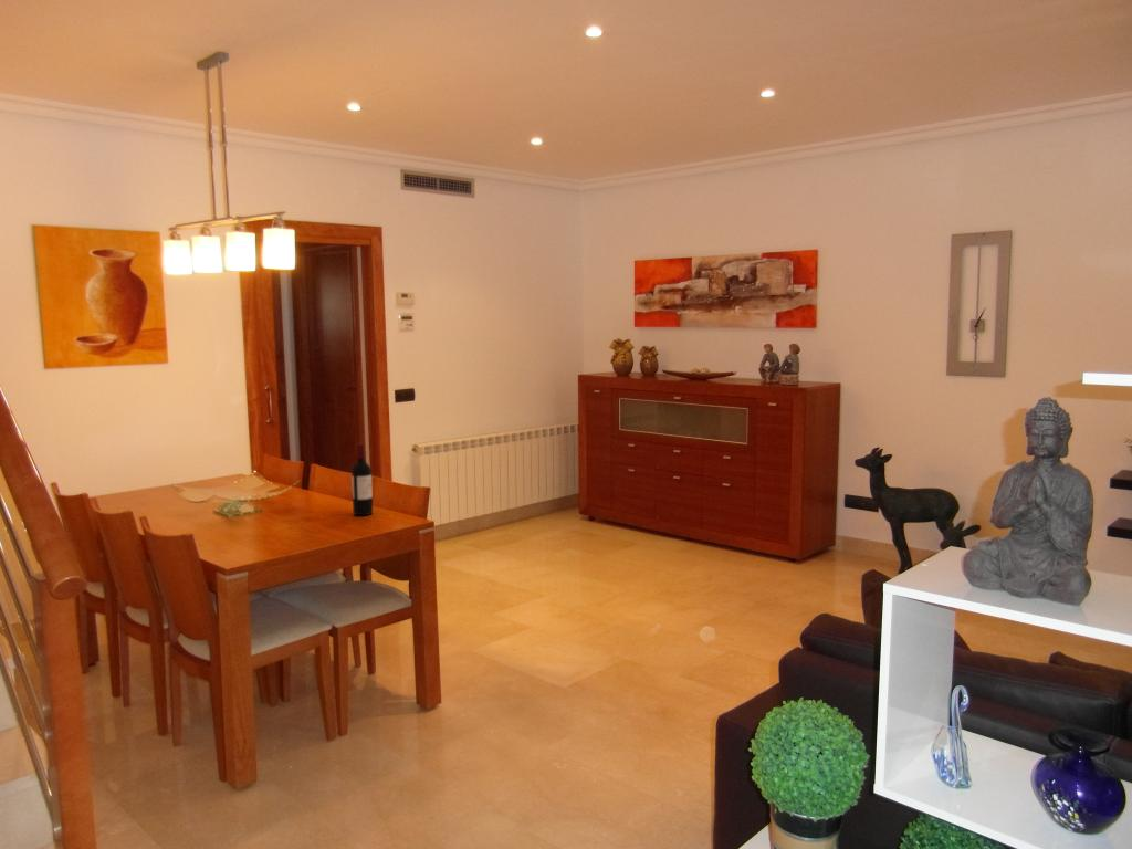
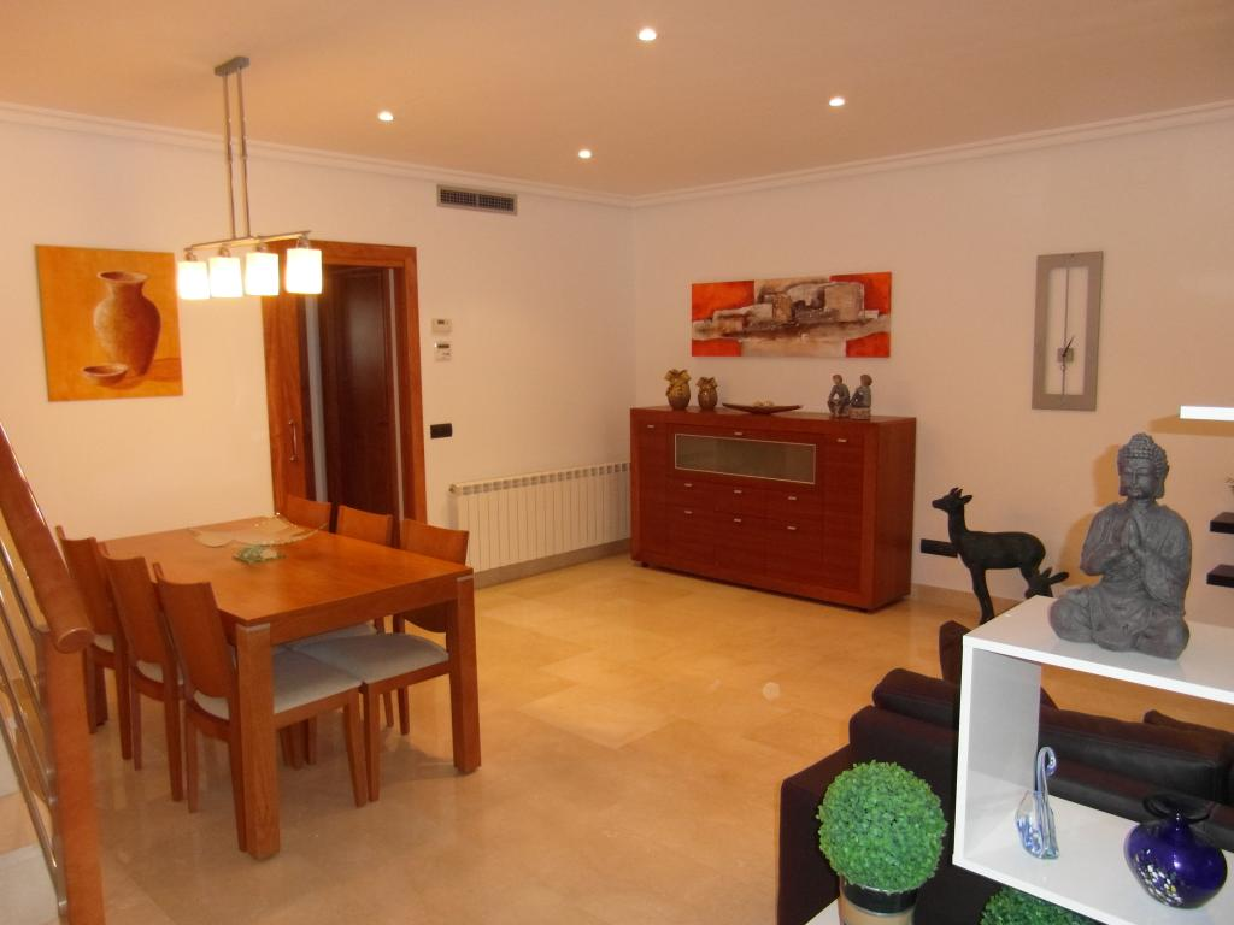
- wine bottle [350,442,374,516]
